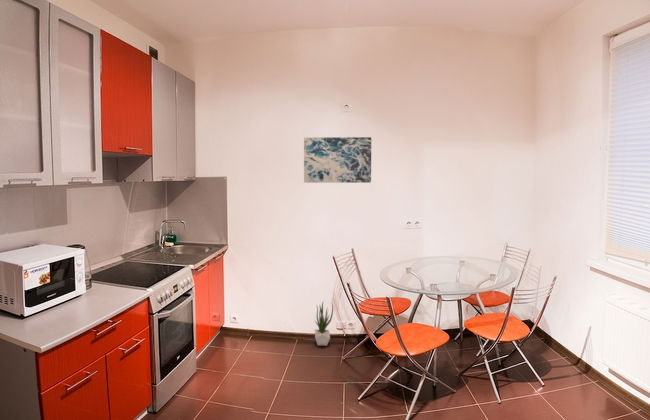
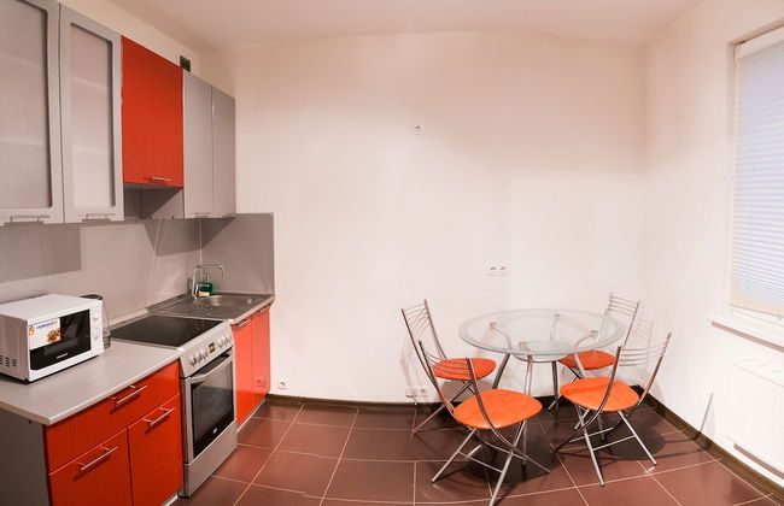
- wall art [303,136,372,184]
- potted plant [313,301,334,347]
